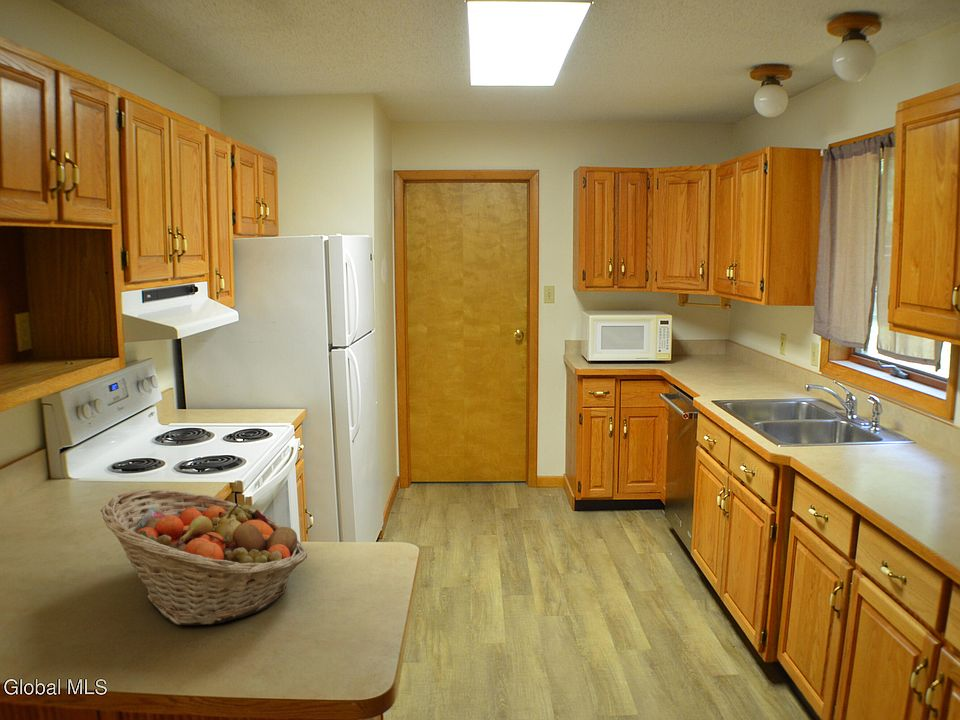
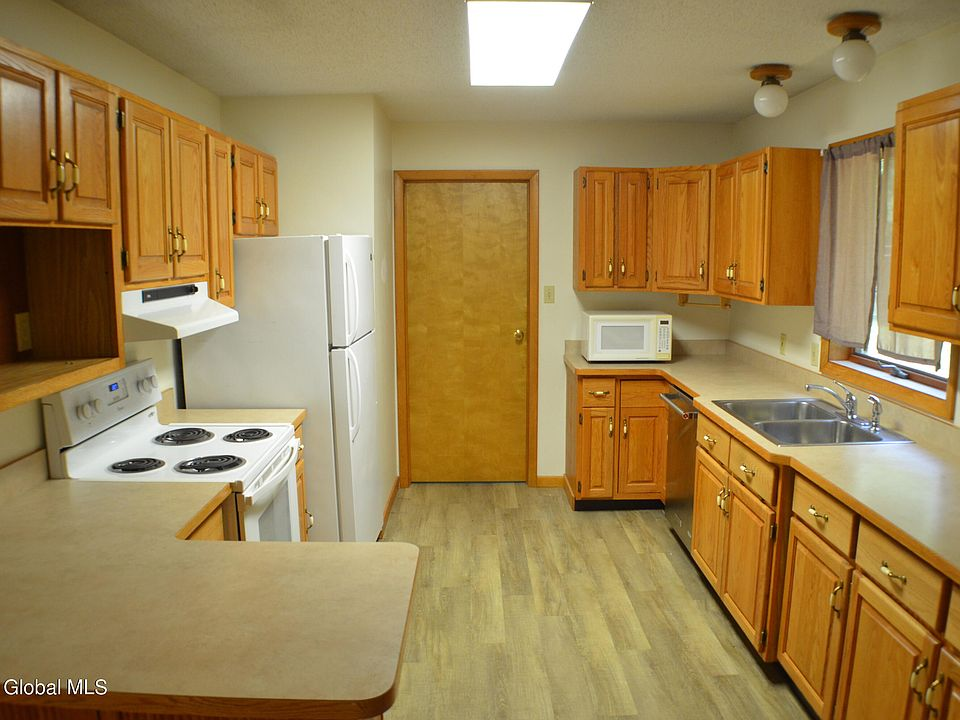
- fruit basket [100,489,308,626]
